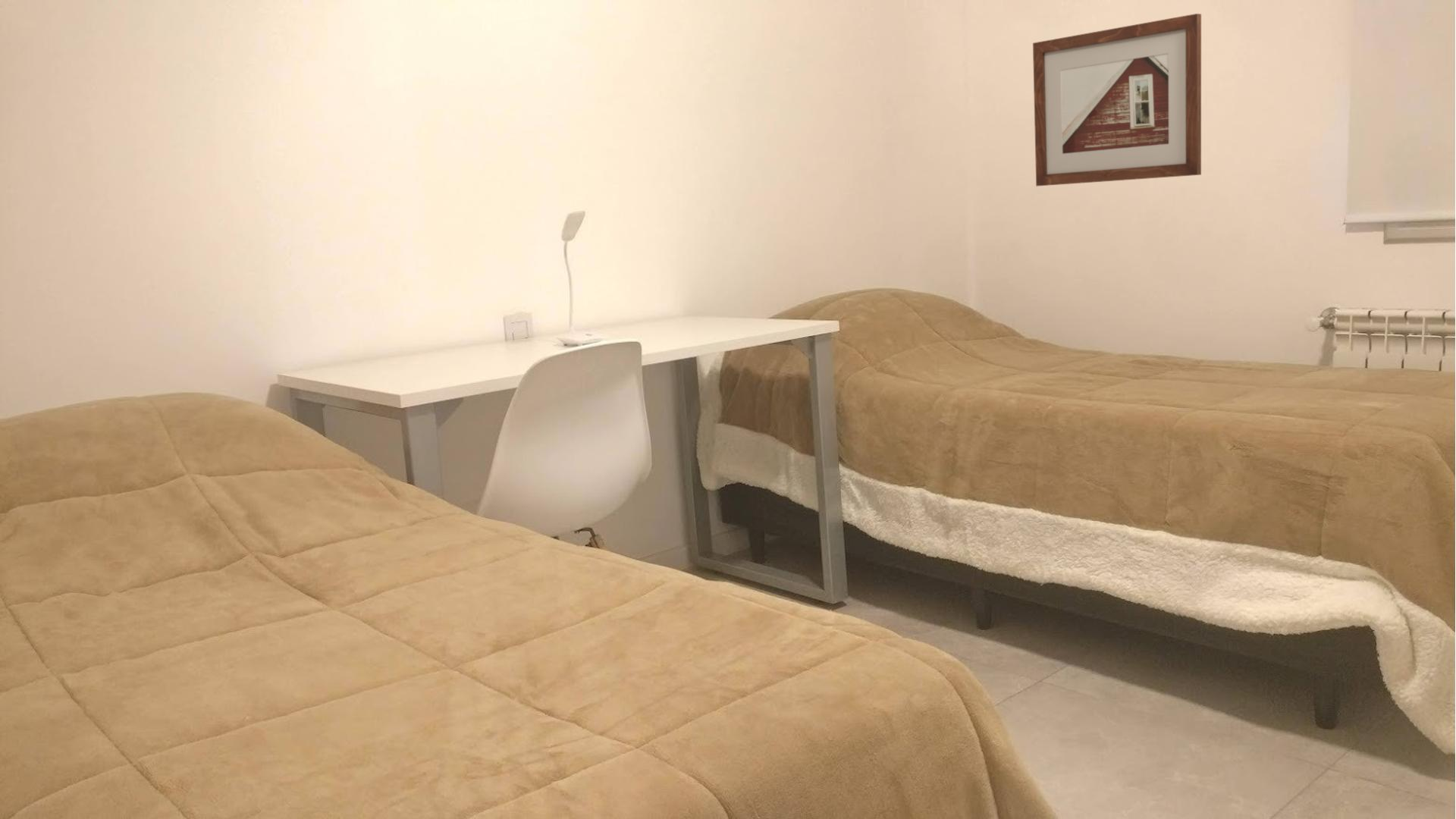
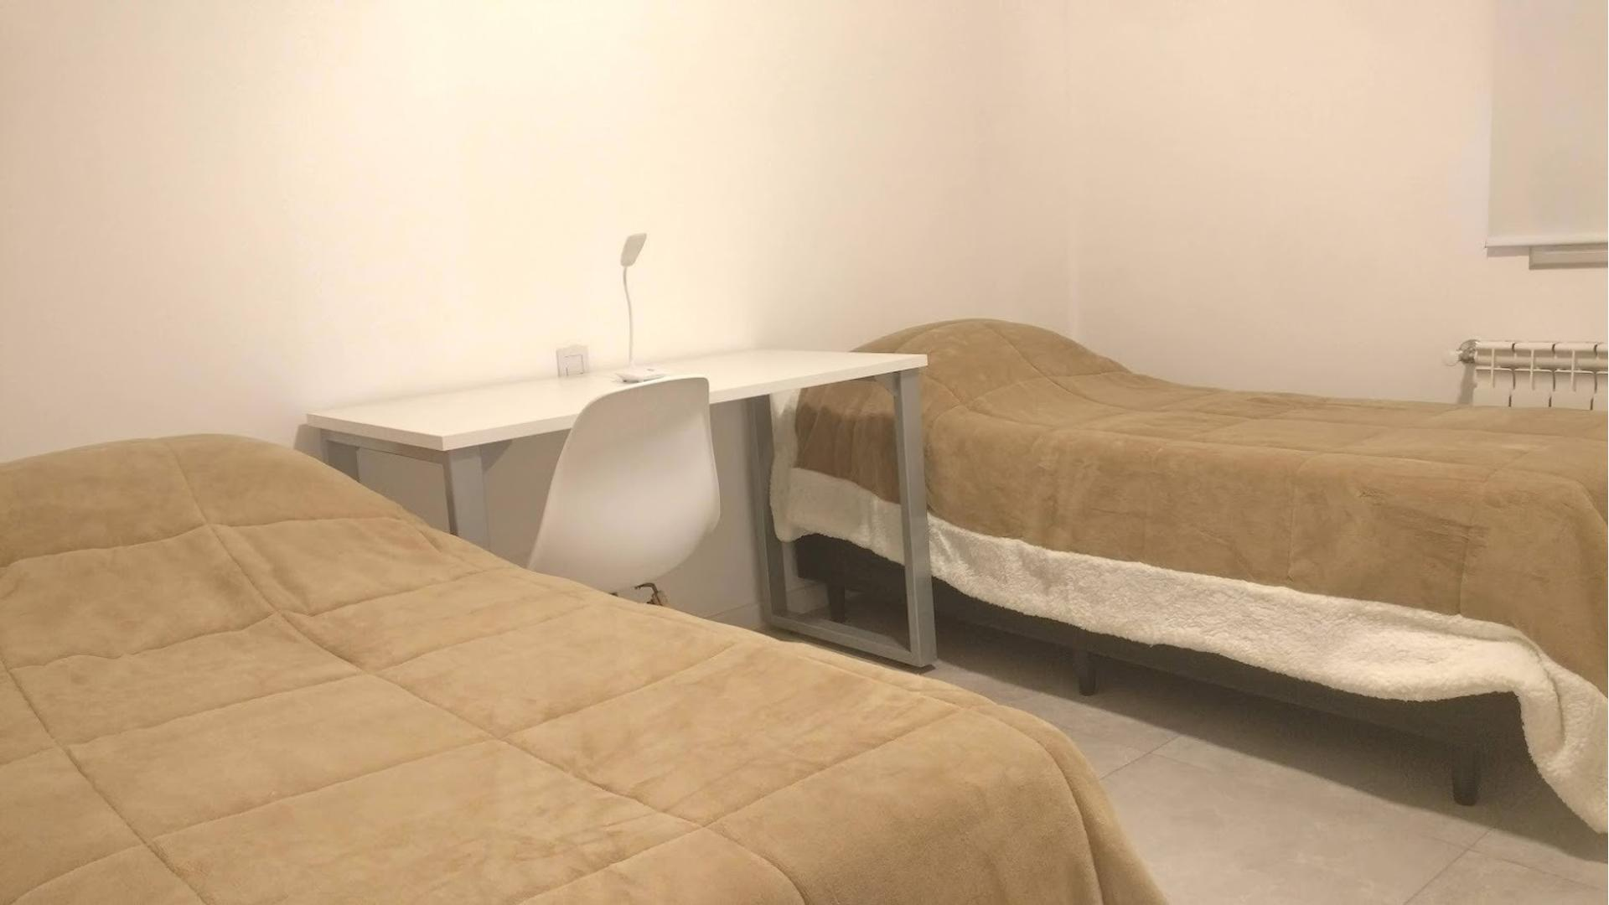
- picture frame [1032,13,1202,187]
